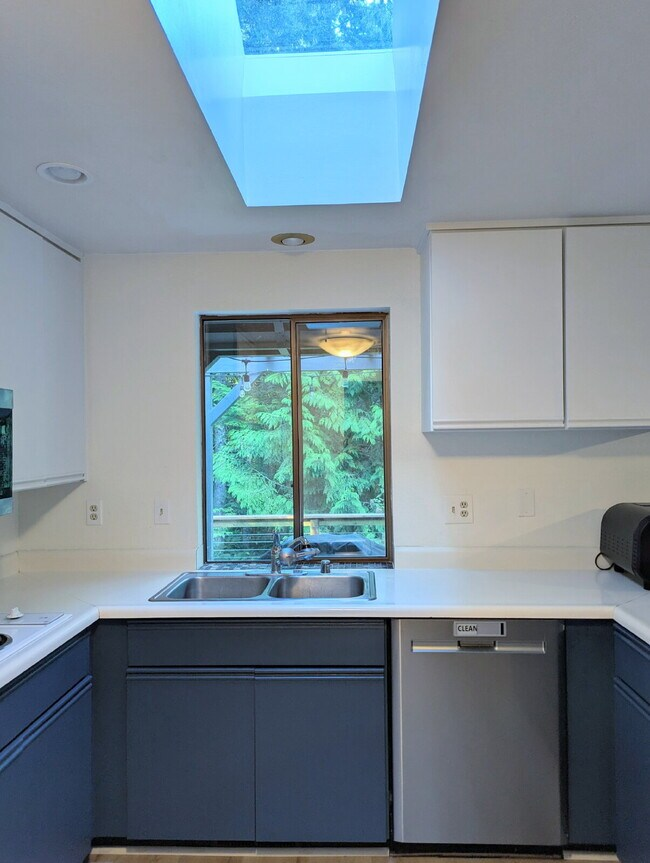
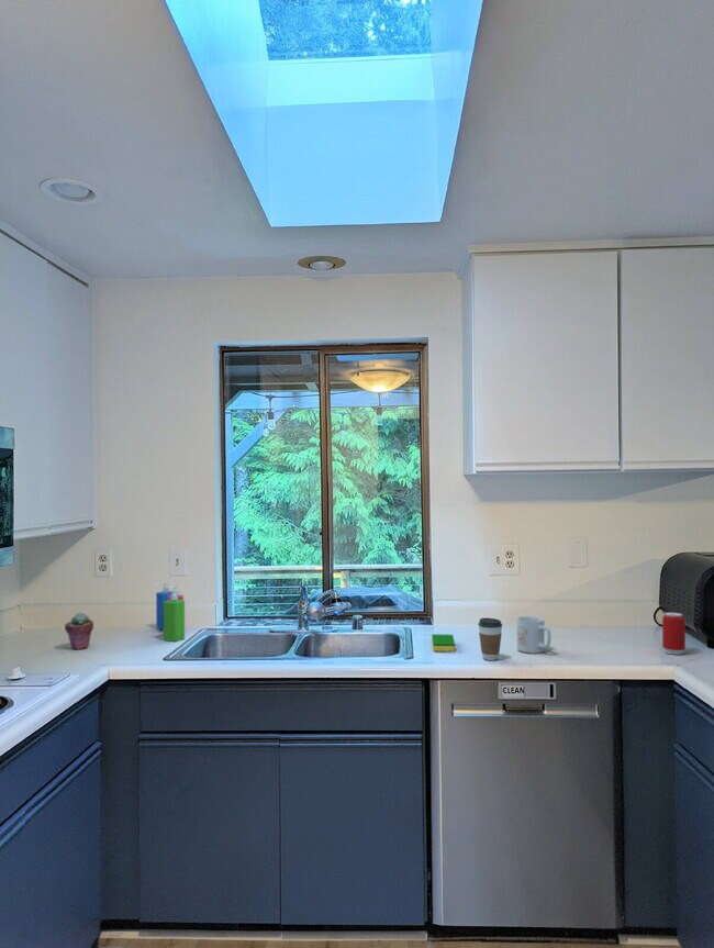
+ coffee cup [478,617,503,661]
+ mug [516,615,553,655]
+ soap dispenser [155,581,186,643]
+ potted succulent [64,612,94,650]
+ dish sponge [431,633,456,653]
+ beverage can [661,611,687,656]
